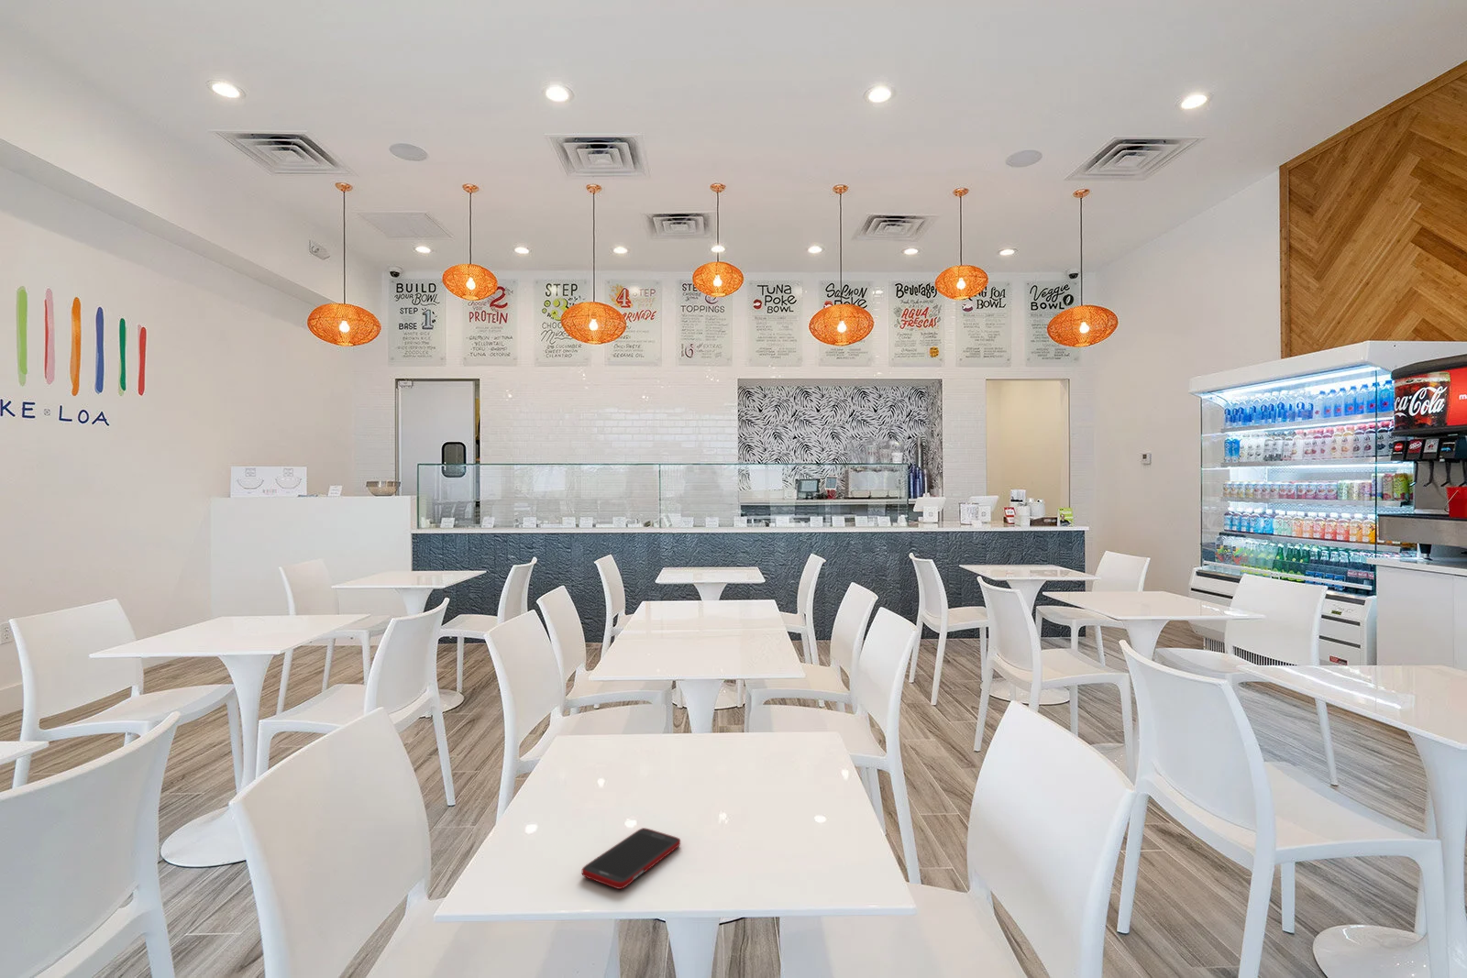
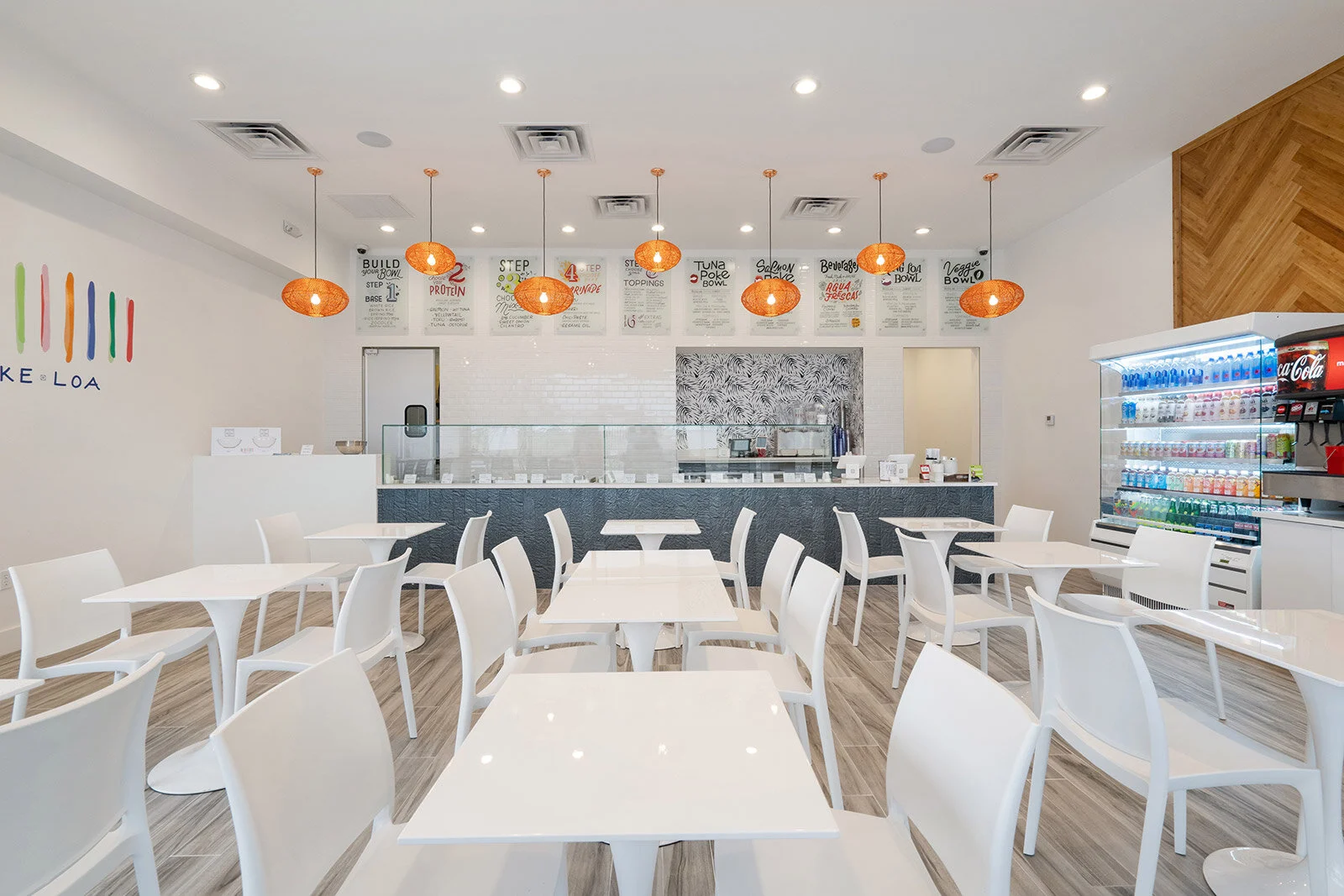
- cell phone [581,826,681,890]
